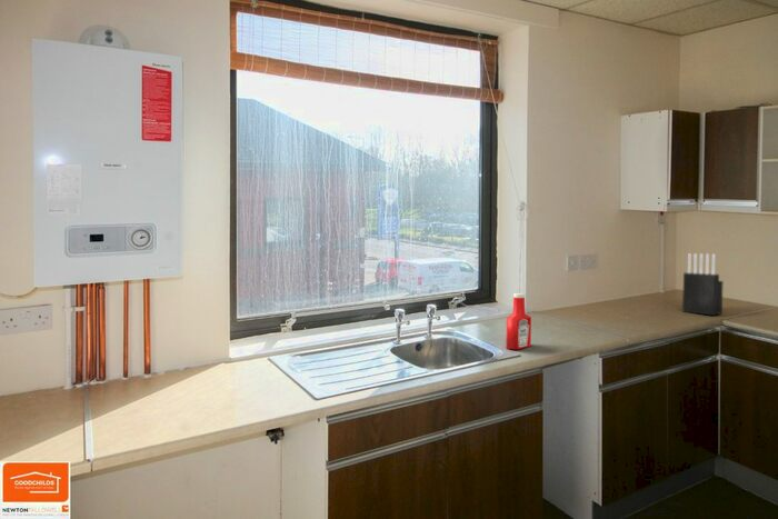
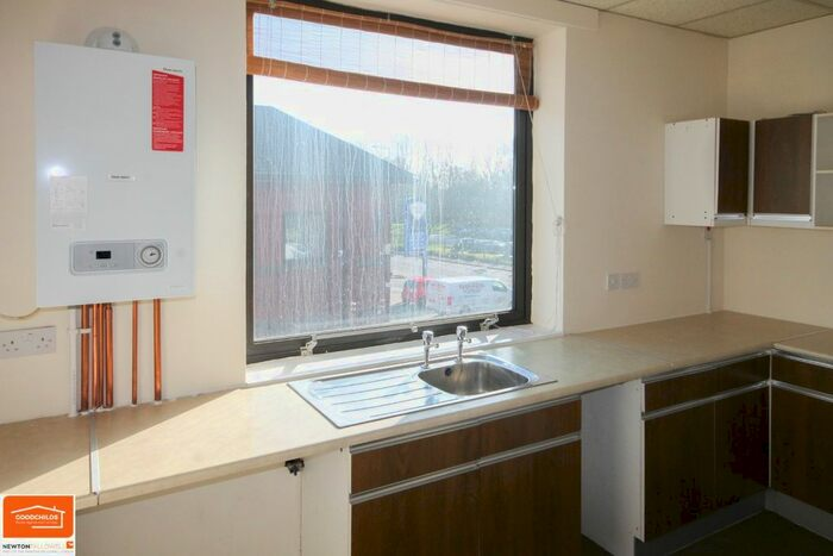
- soap bottle [505,292,532,350]
- knife block [681,252,725,317]
